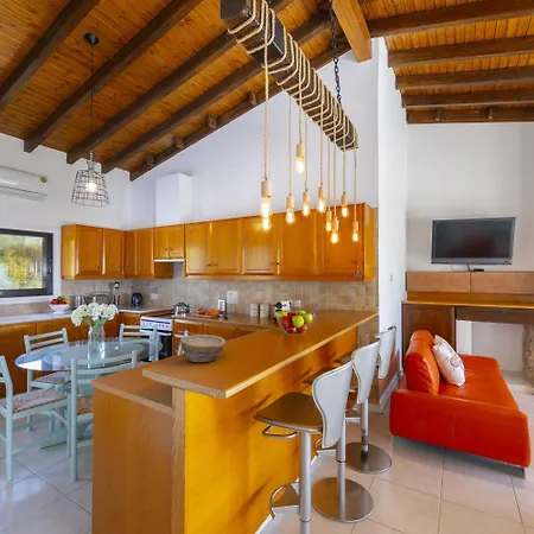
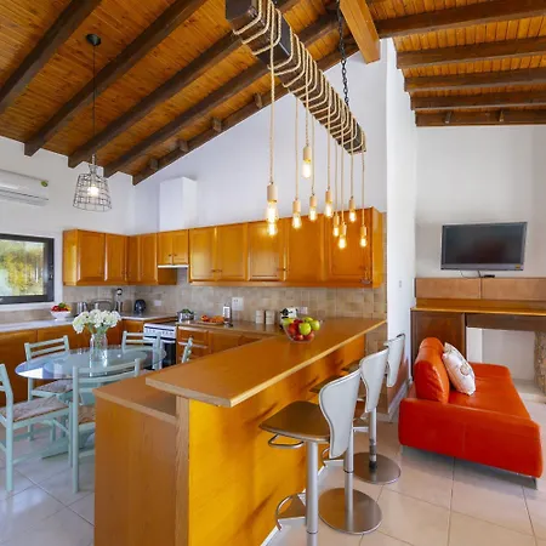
- bowl [179,333,227,363]
